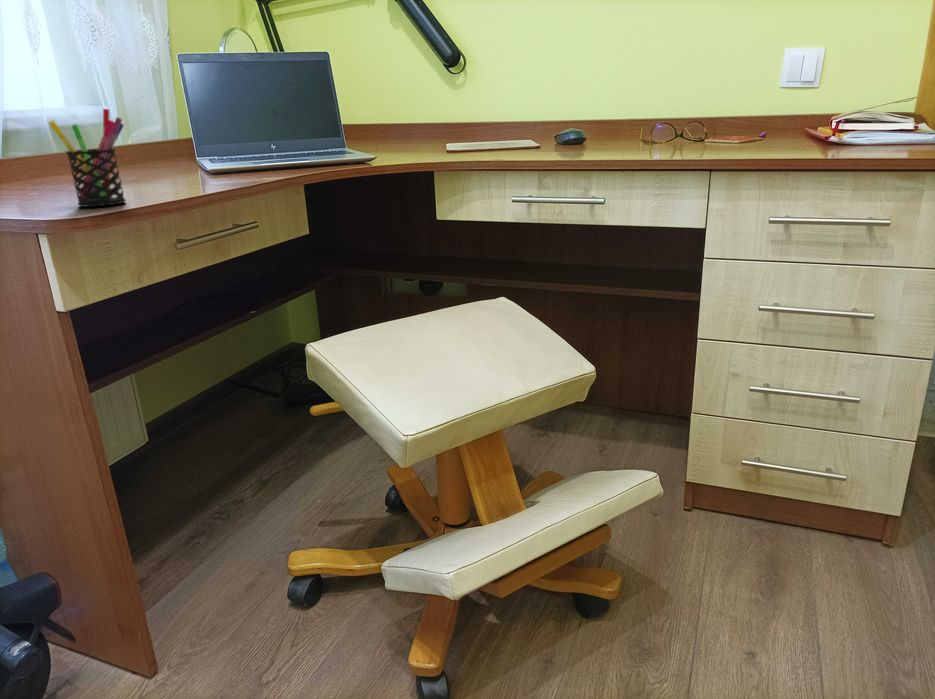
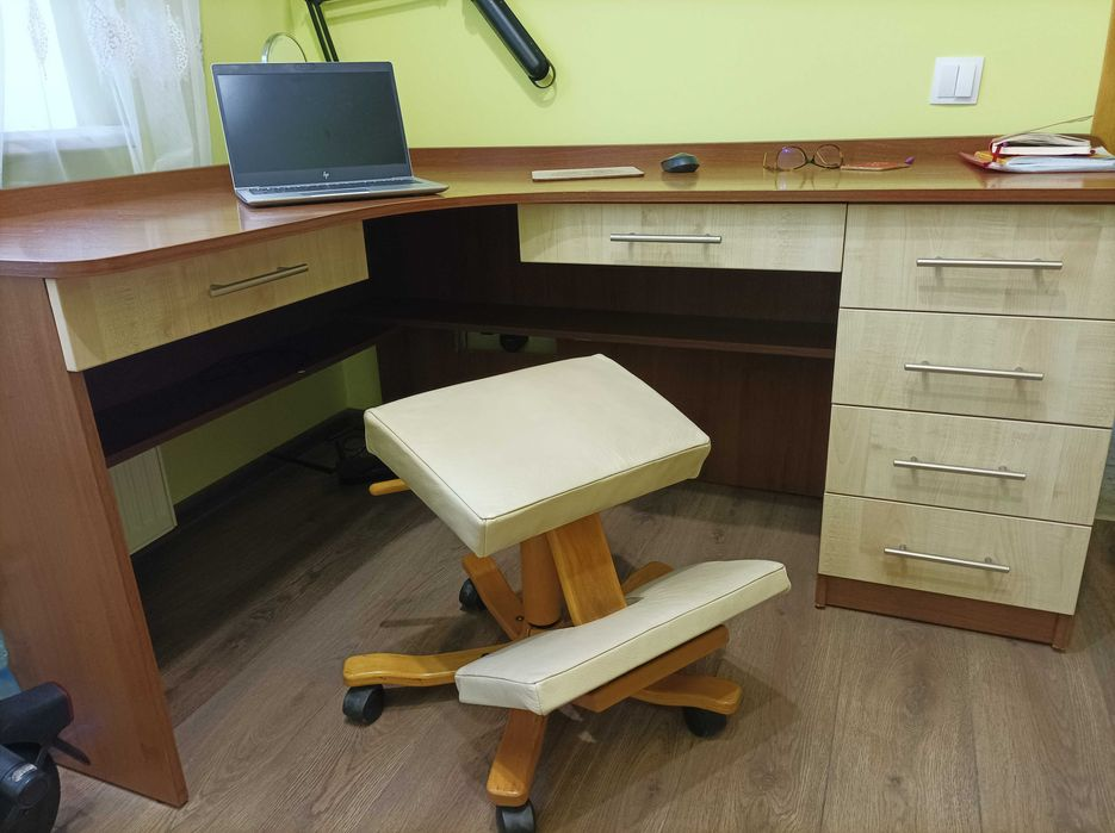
- pen holder [47,108,127,207]
